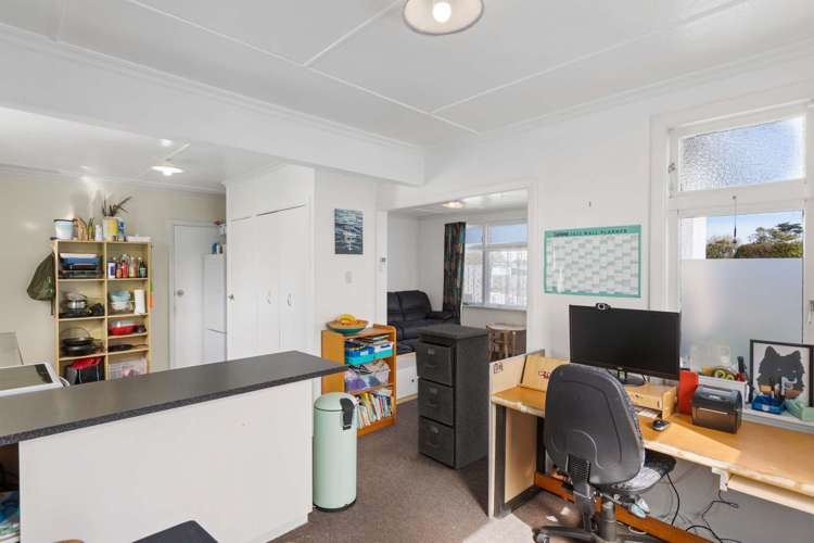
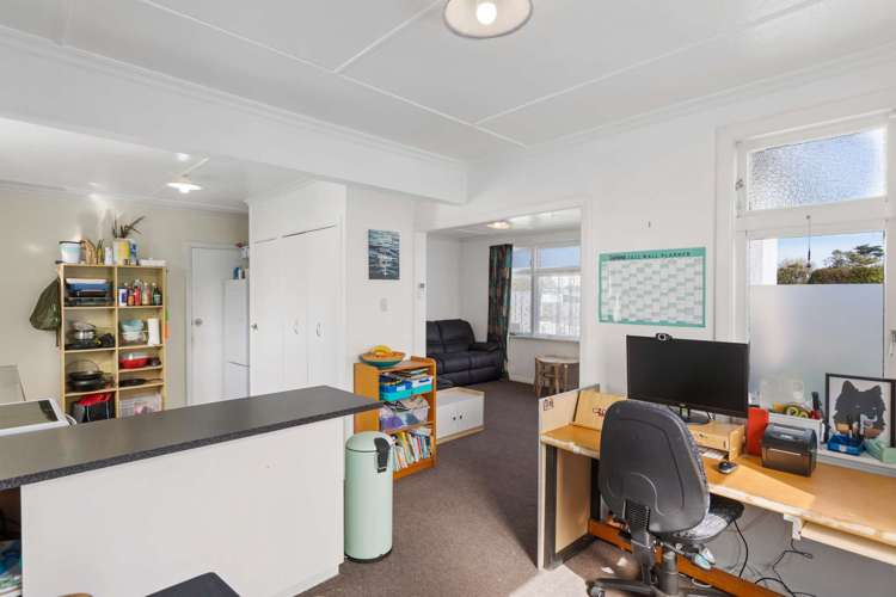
- filing cabinet [414,323,493,470]
